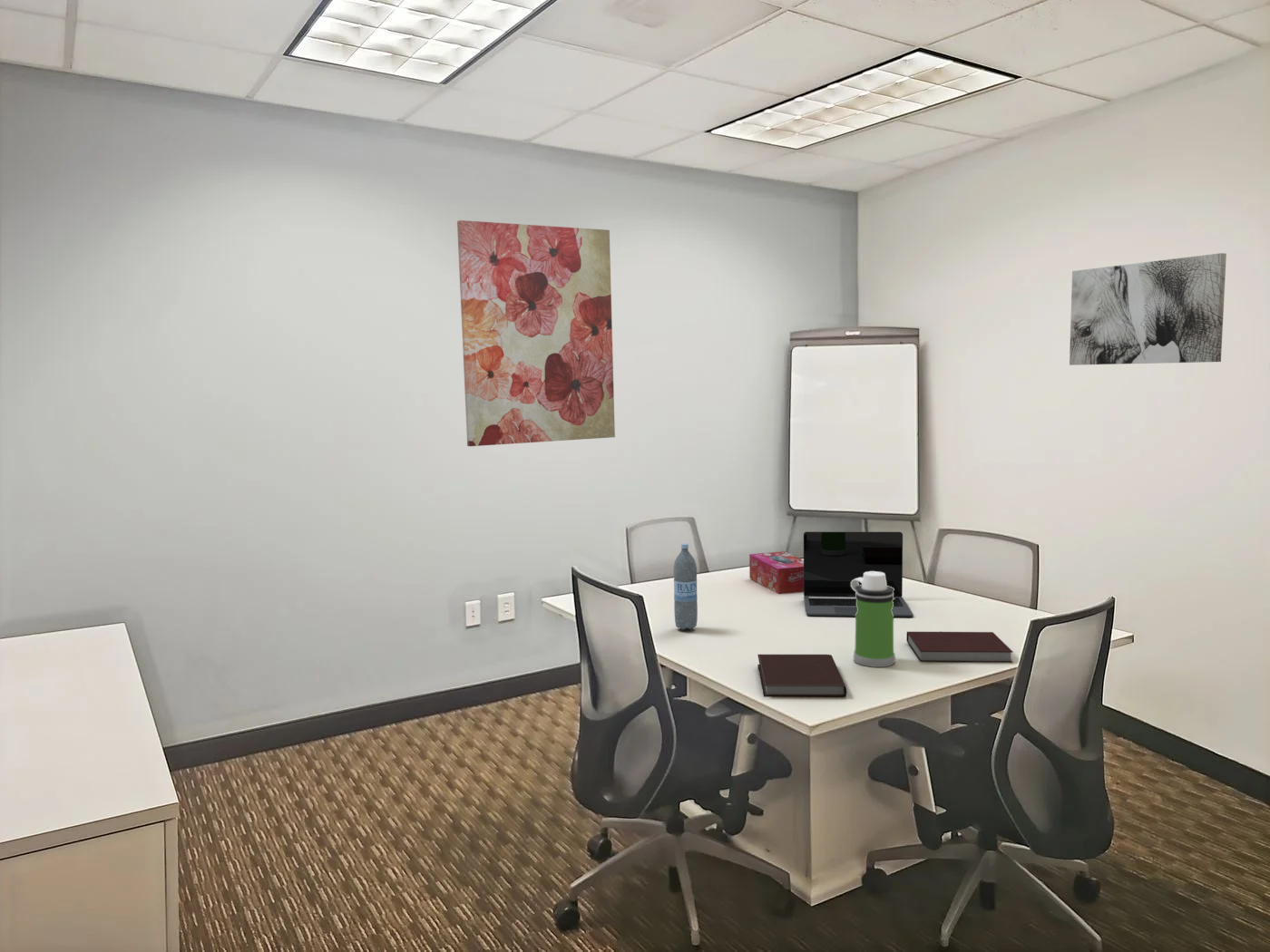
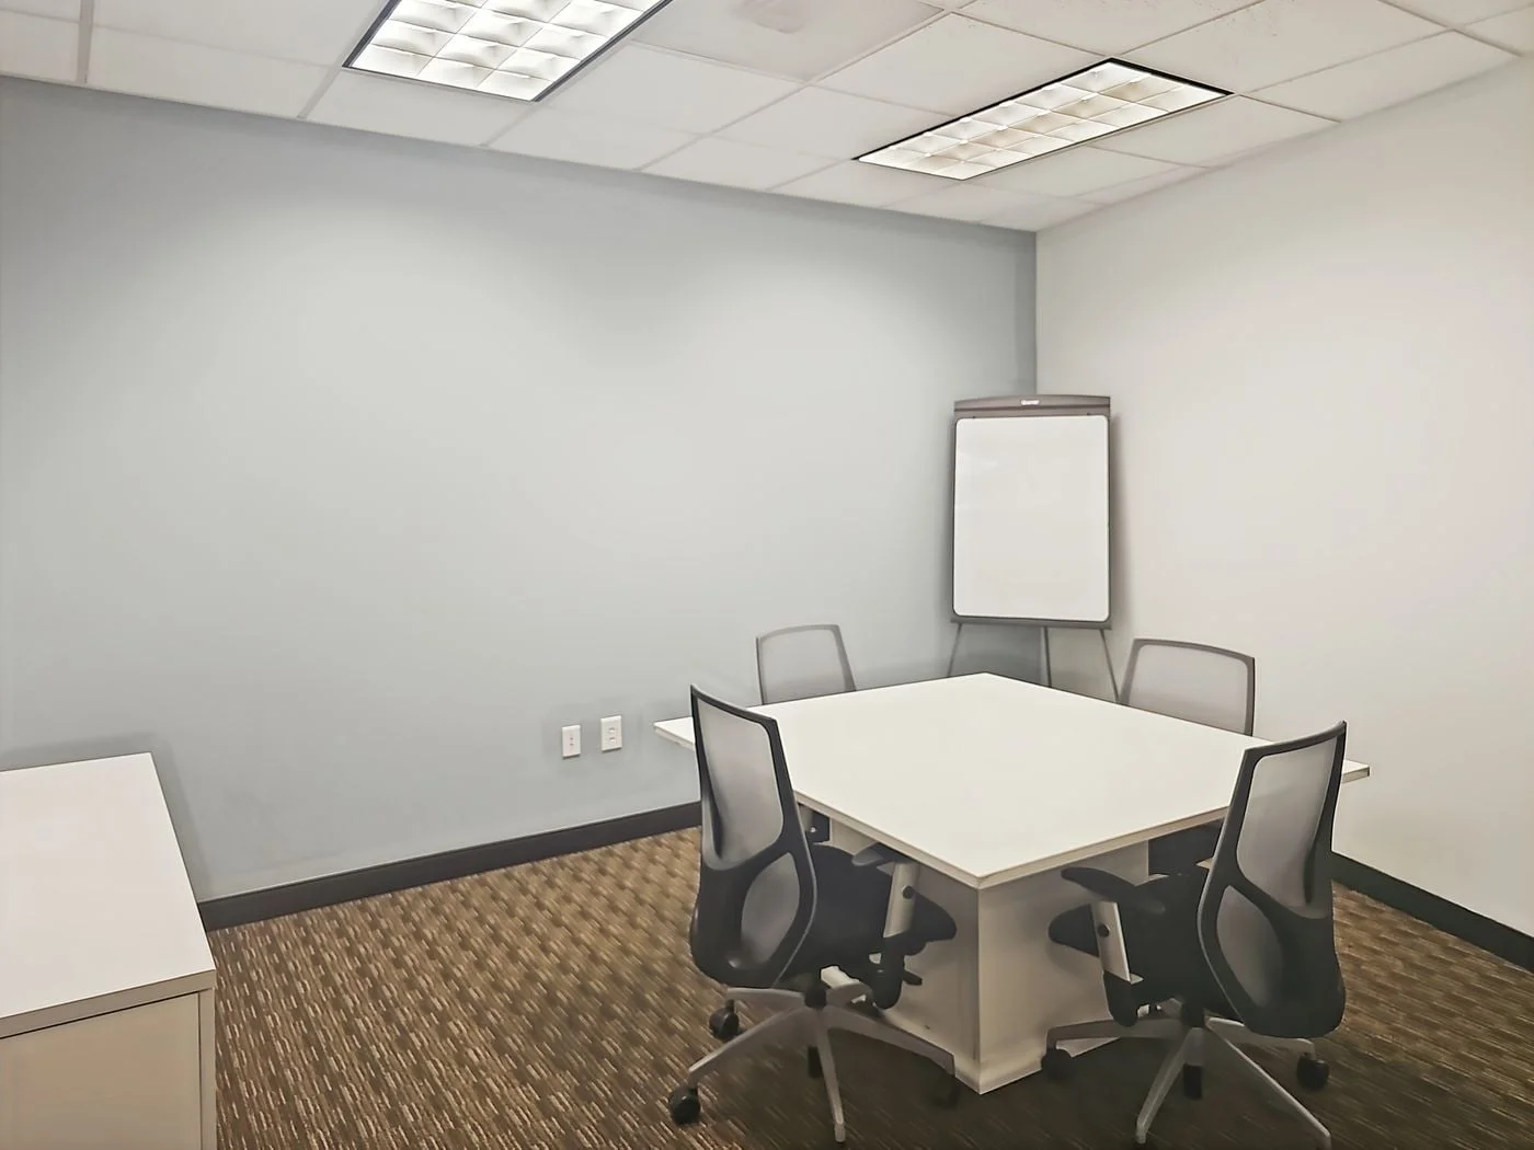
- laptop [803,530,913,617]
- water bottle [672,542,699,631]
- tissue box [748,550,804,595]
- notebook [905,631,1013,664]
- water bottle [851,571,896,668]
- wall art [1069,252,1227,366]
- wall art [456,219,616,447]
- notebook [757,654,847,698]
